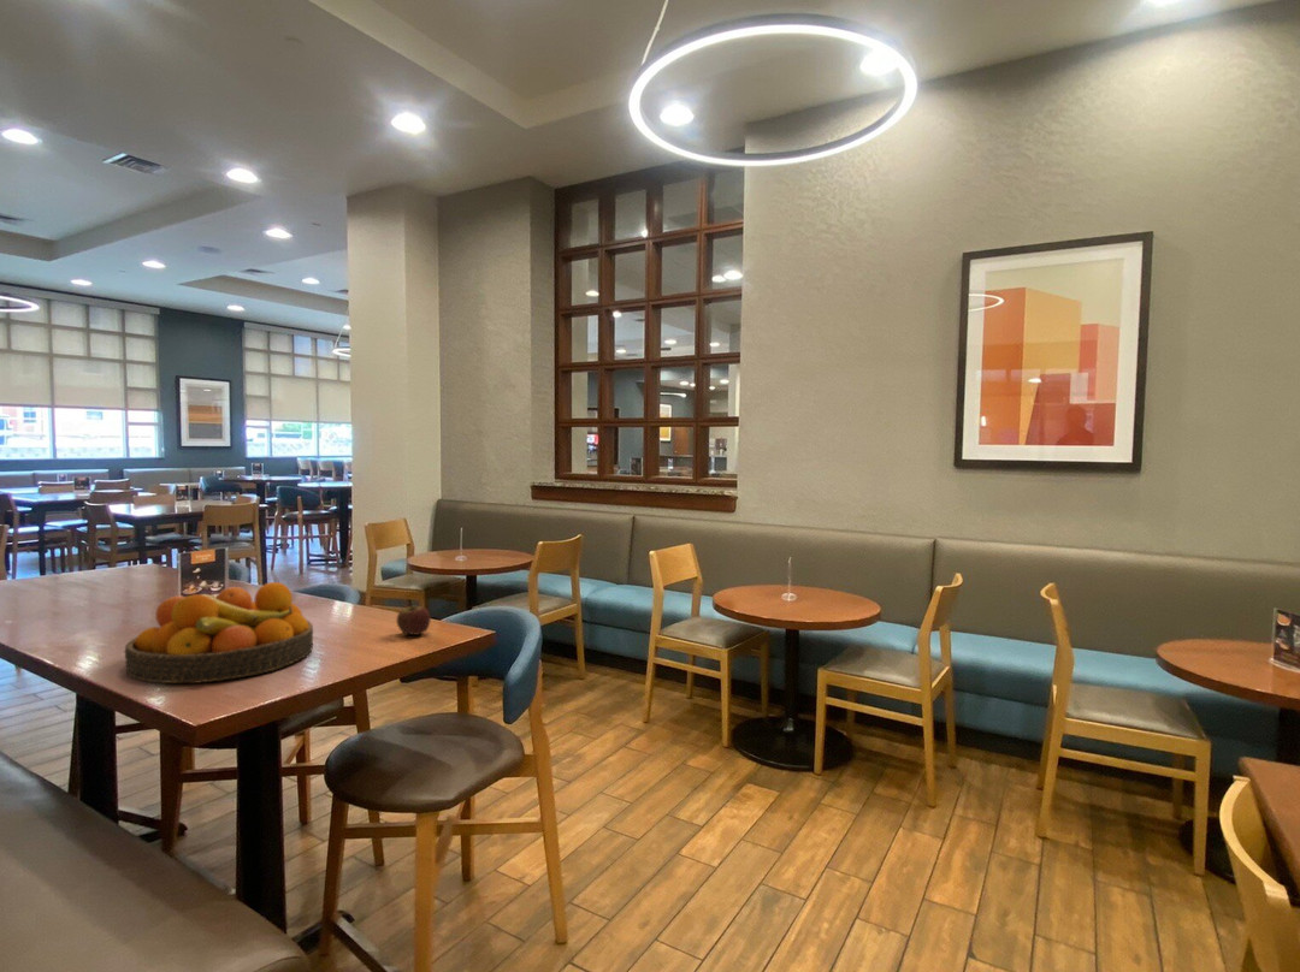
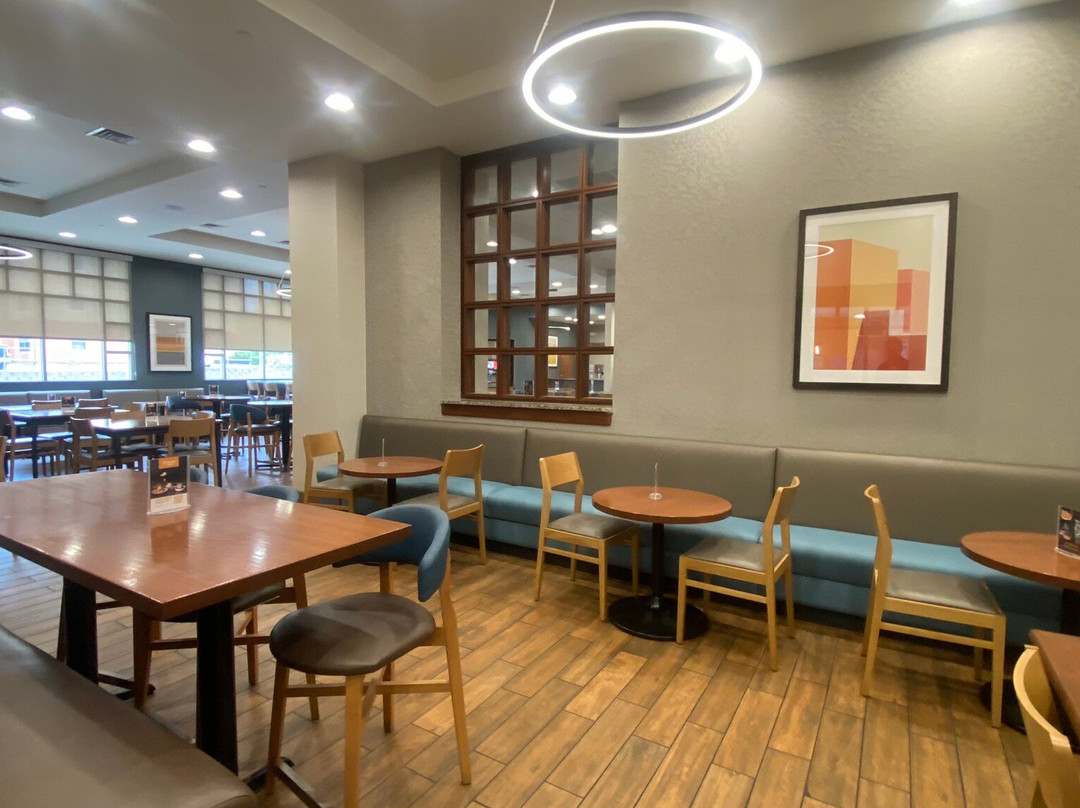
- fruit bowl [123,581,314,684]
- apple [395,600,432,636]
